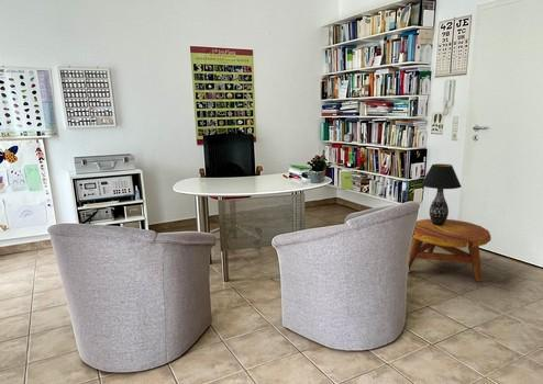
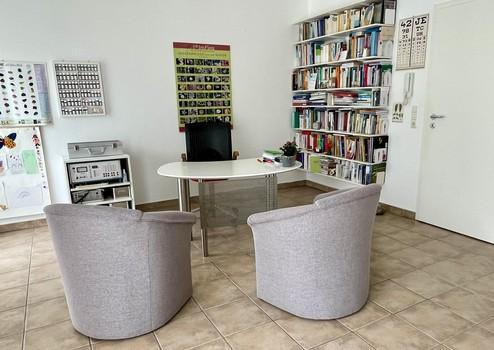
- side table [409,218,492,283]
- table lamp [420,162,463,226]
